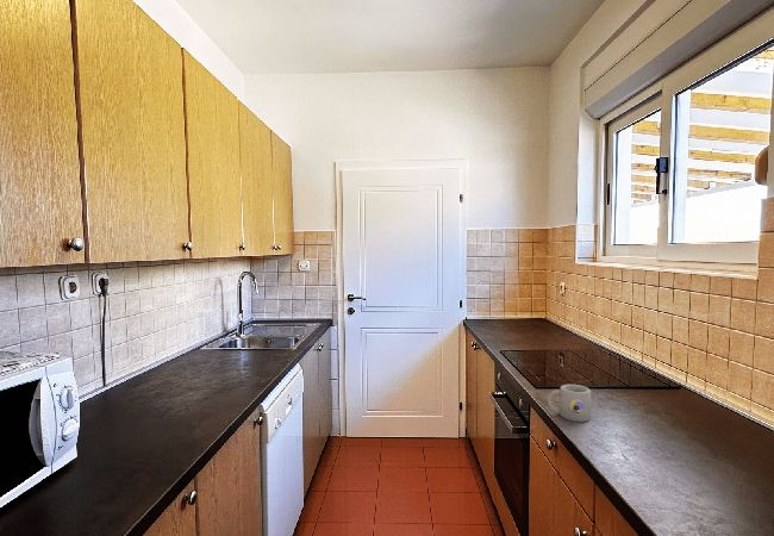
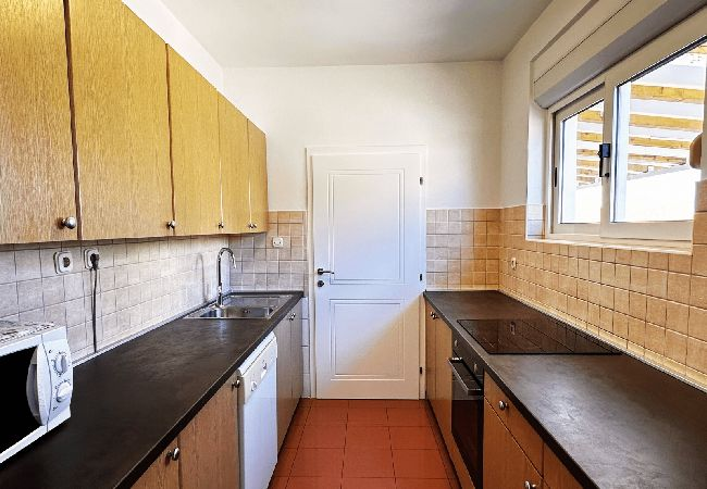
- mug [547,384,592,423]
